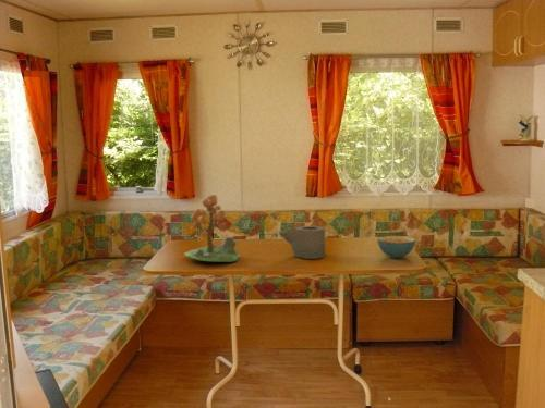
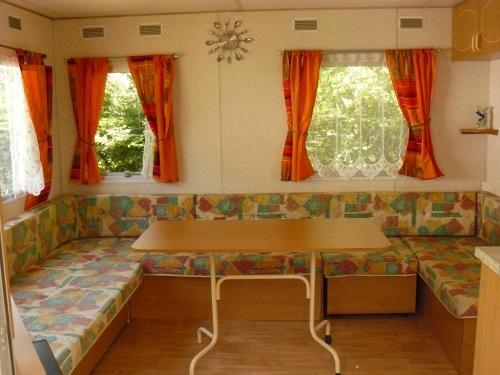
- small tree [183,194,241,263]
- cereal bowl [376,235,416,259]
- toilet paper roll [278,225,326,260]
